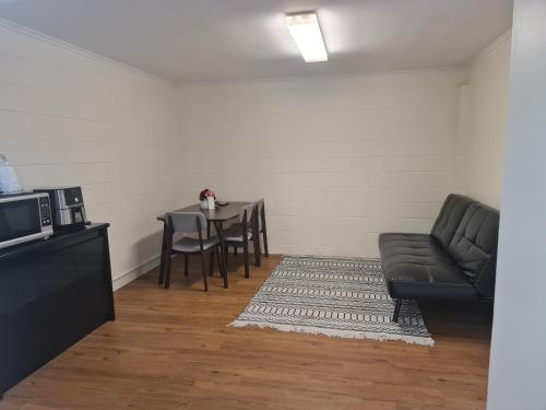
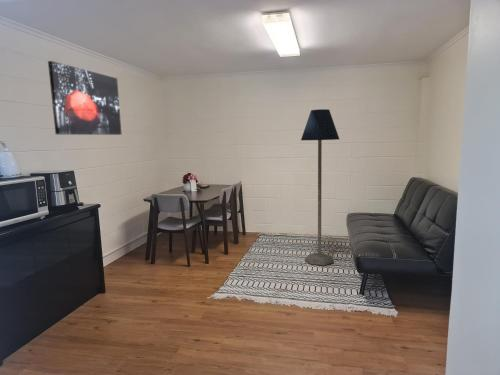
+ floor lamp [300,108,340,266]
+ wall art [47,60,122,136]
